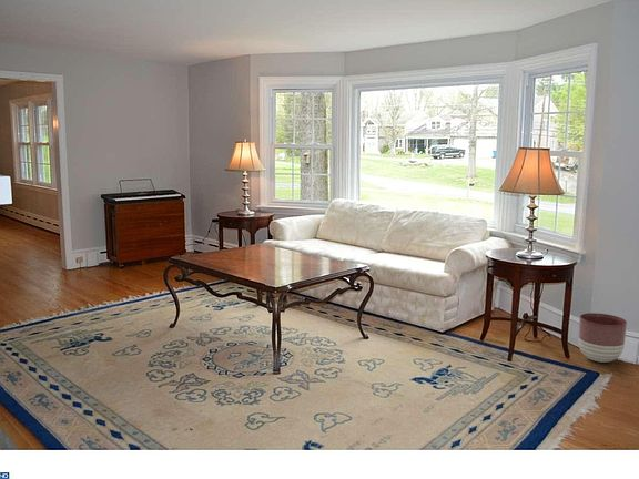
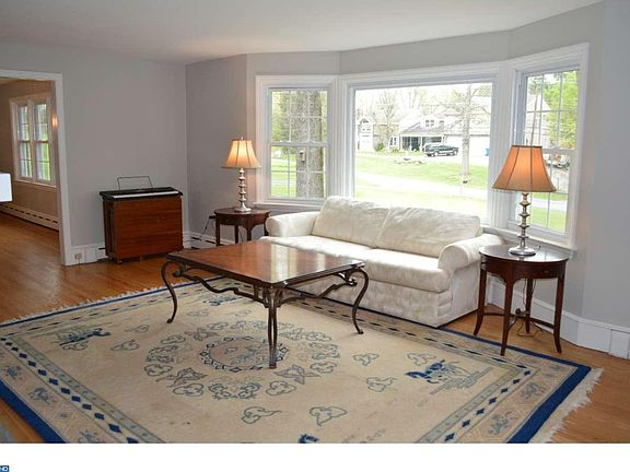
- planter [577,312,628,364]
